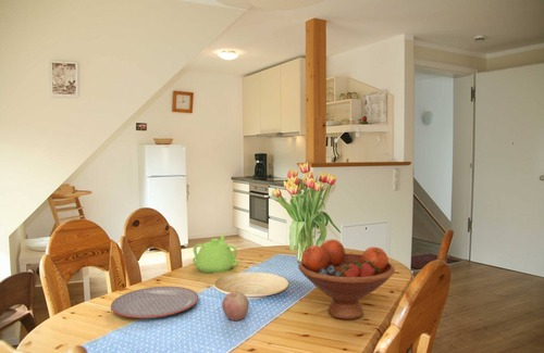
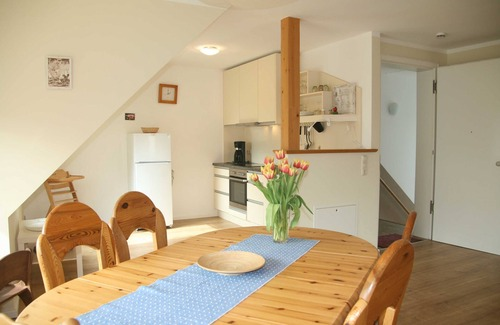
- plate [110,286,199,319]
- teapot [191,234,239,274]
- apple [221,291,250,322]
- fruit bowl [297,238,396,320]
